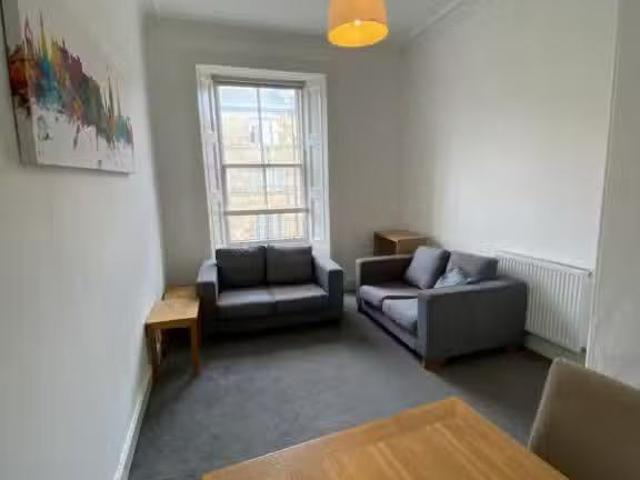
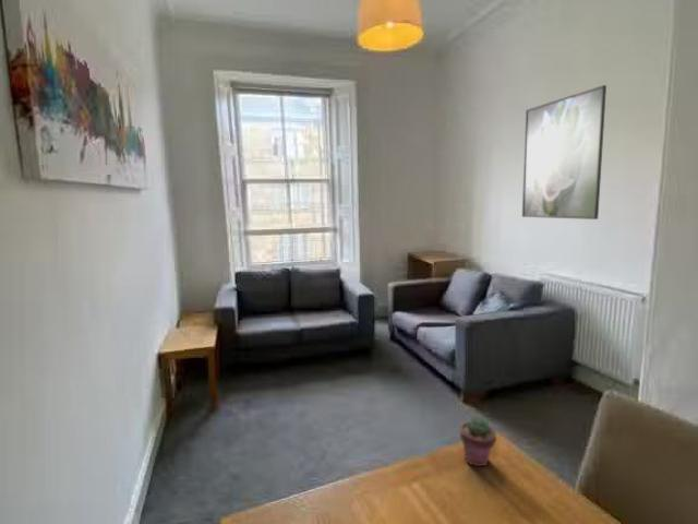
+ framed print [521,84,607,221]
+ potted succulent [459,415,497,467]
